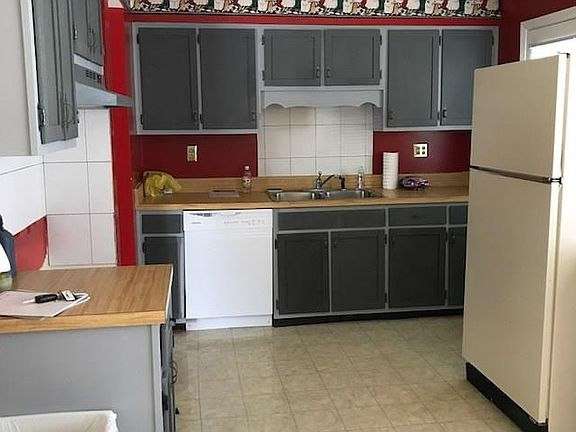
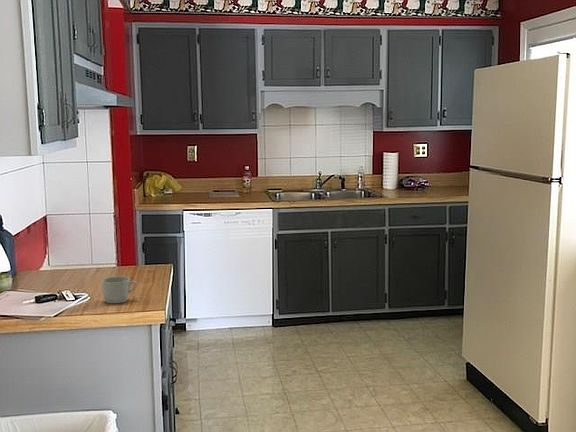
+ mug [101,276,138,304]
